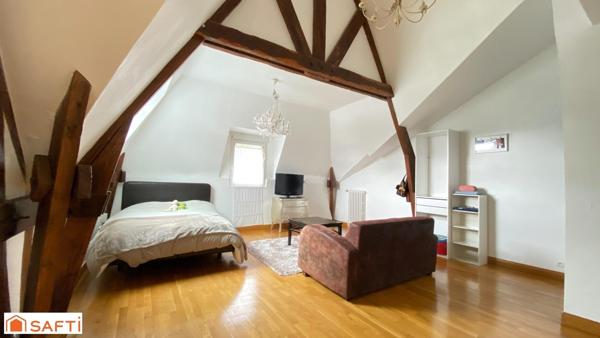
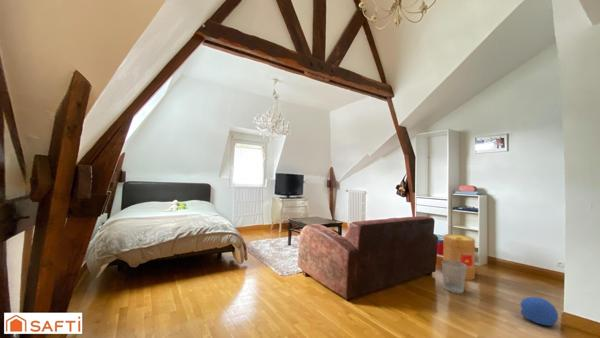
+ ball [519,296,559,327]
+ wastebasket [441,260,466,294]
+ basket [442,233,477,281]
